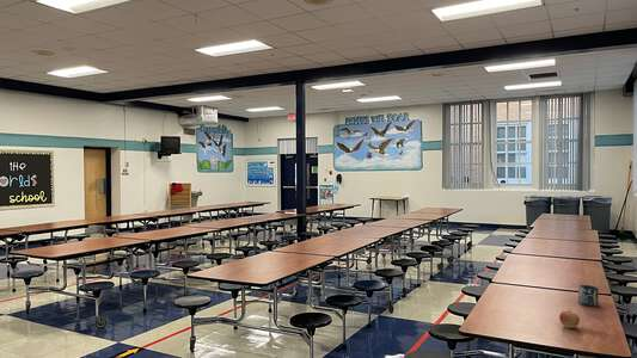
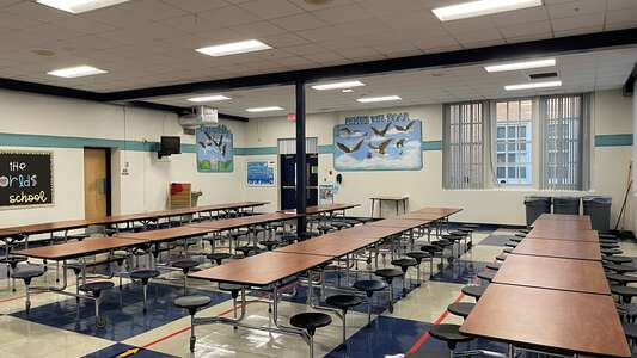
- apple [558,309,581,329]
- cup [577,284,600,308]
